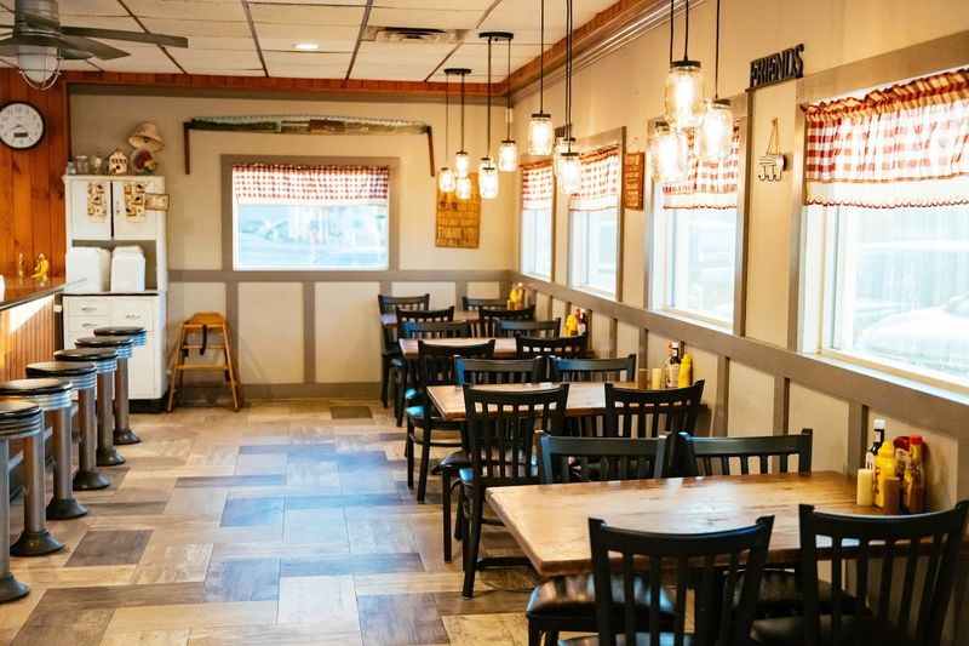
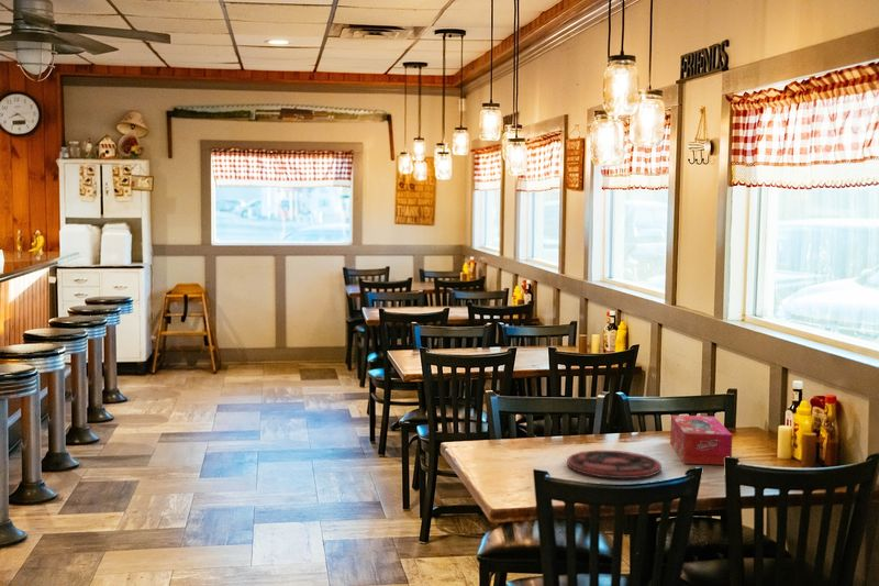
+ plate [566,450,663,479]
+ tissue box [669,414,733,466]
